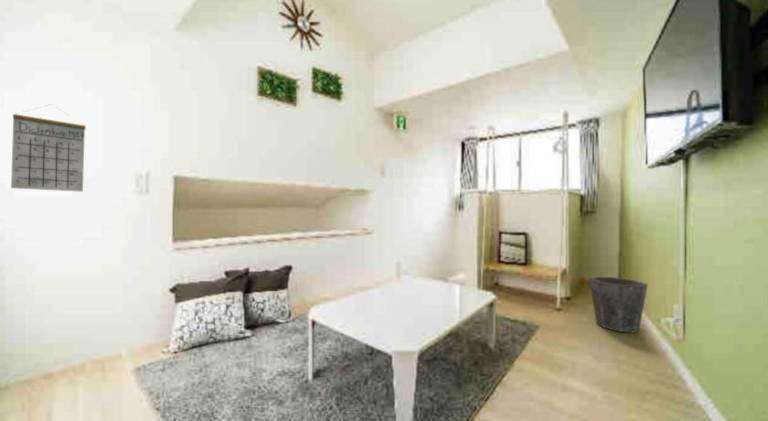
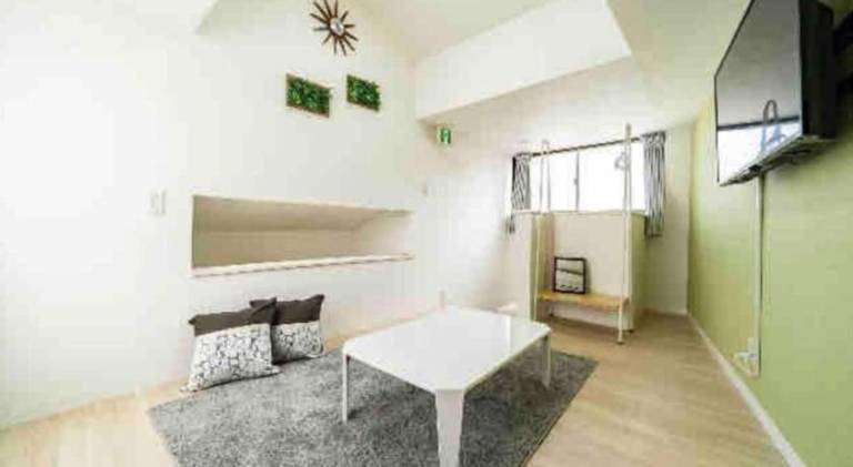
- waste bin [588,276,649,334]
- calendar [10,103,87,193]
